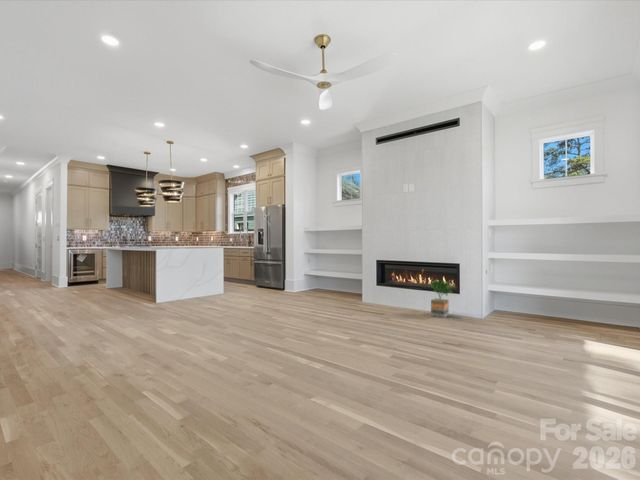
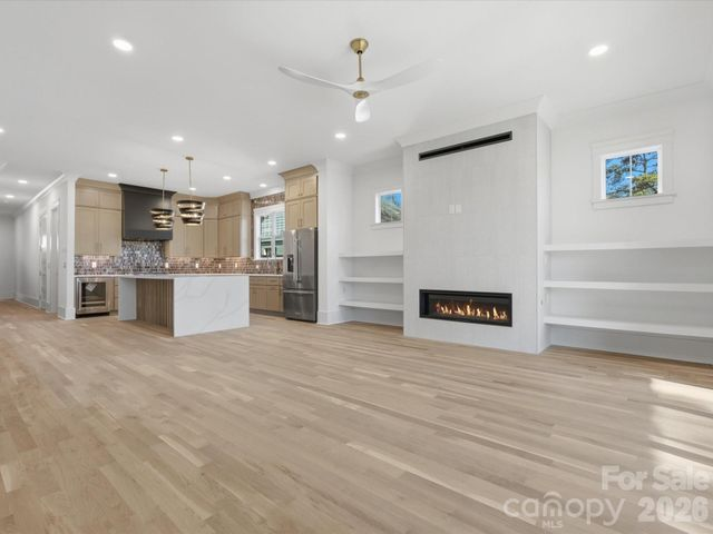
- potted tree [429,279,454,319]
